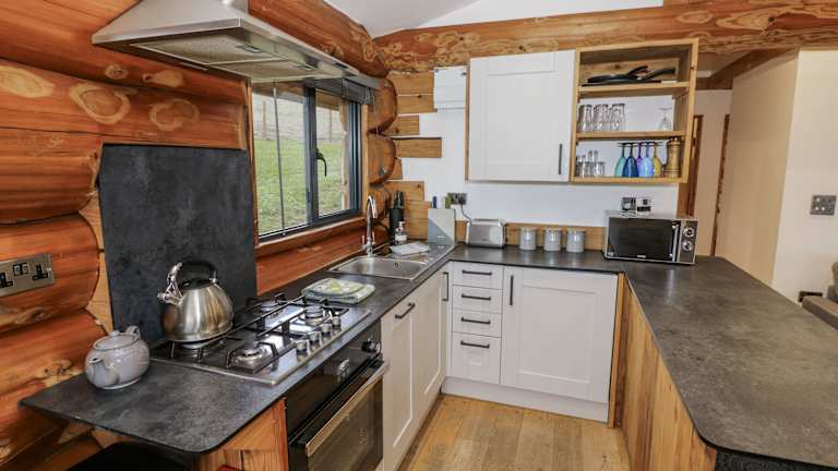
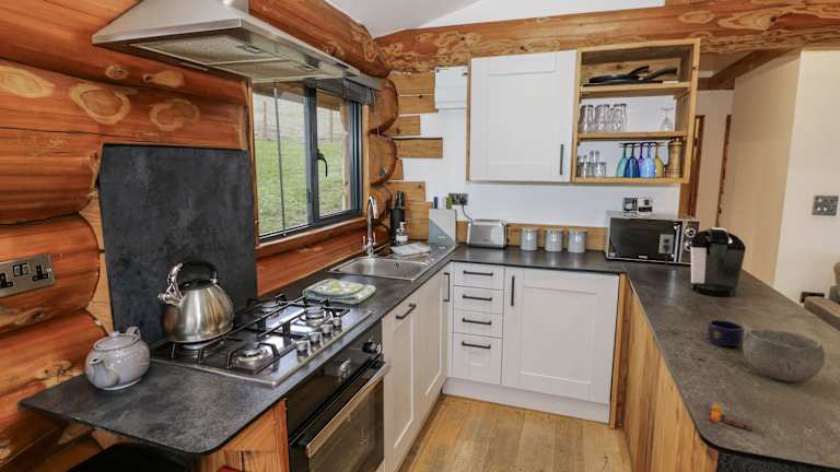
+ fruit [710,403,755,432]
+ coffee maker [658,227,747,298]
+ mug [707,319,746,347]
+ bowl [742,328,826,382]
